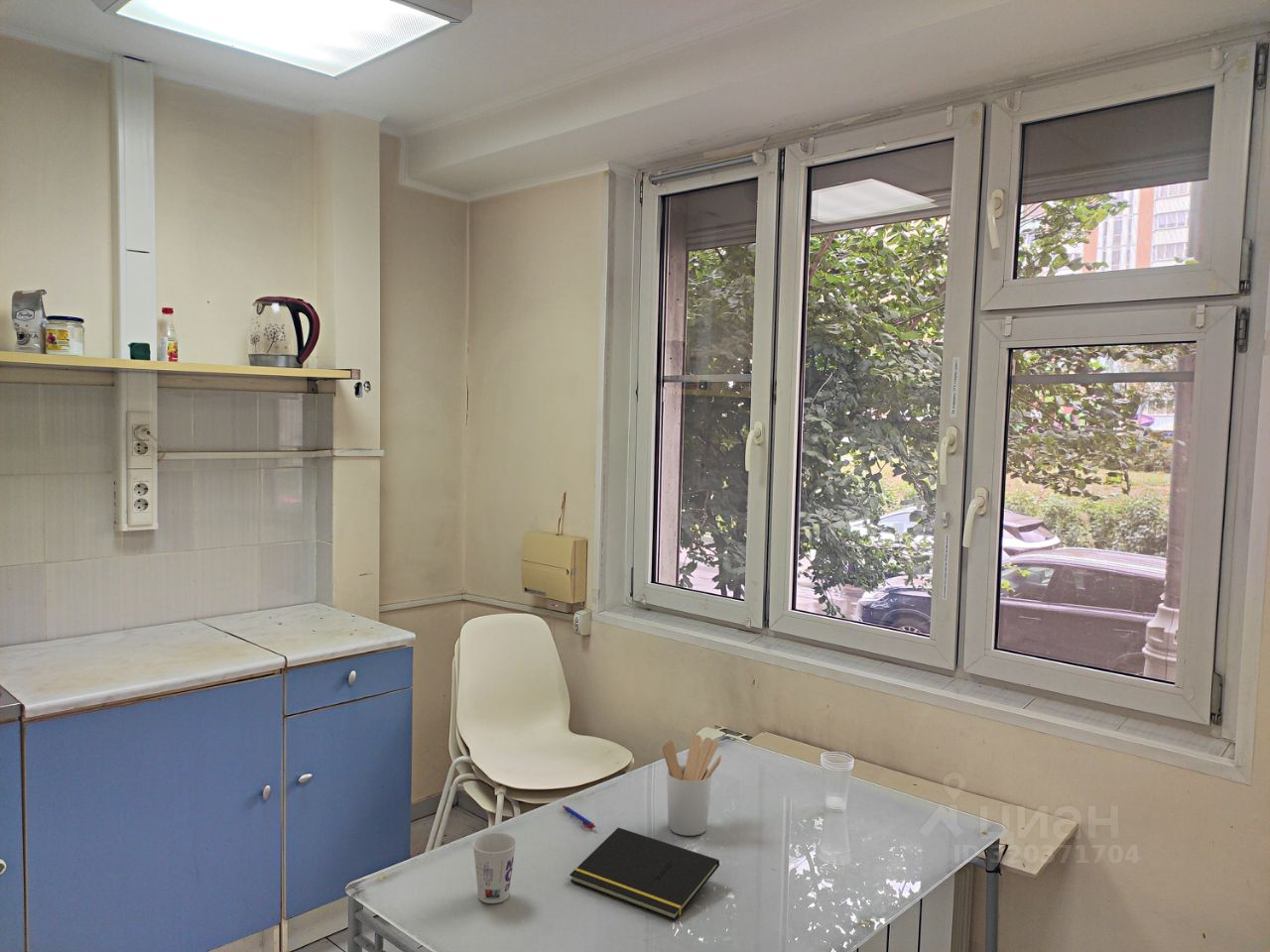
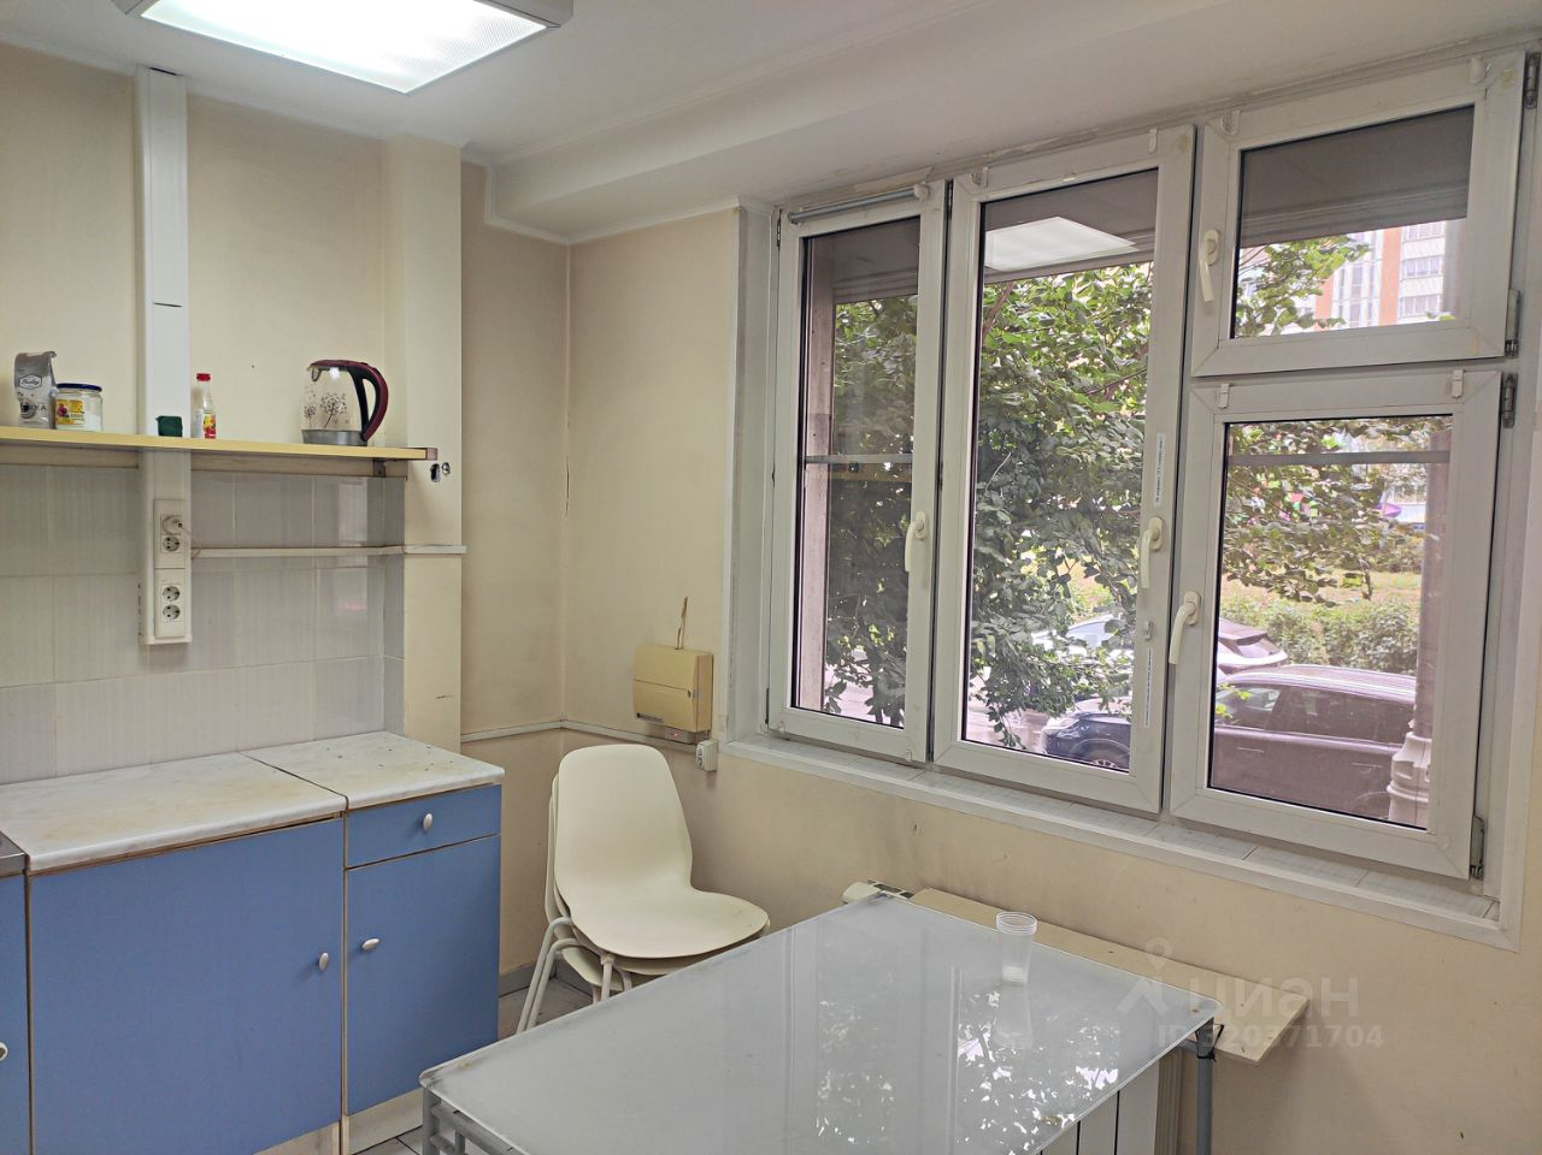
- notepad [569,827,720,921]
- utensil holder [662,734,722,837]
- cup [471,832,518,904]
- pen [562,804,596,830]
